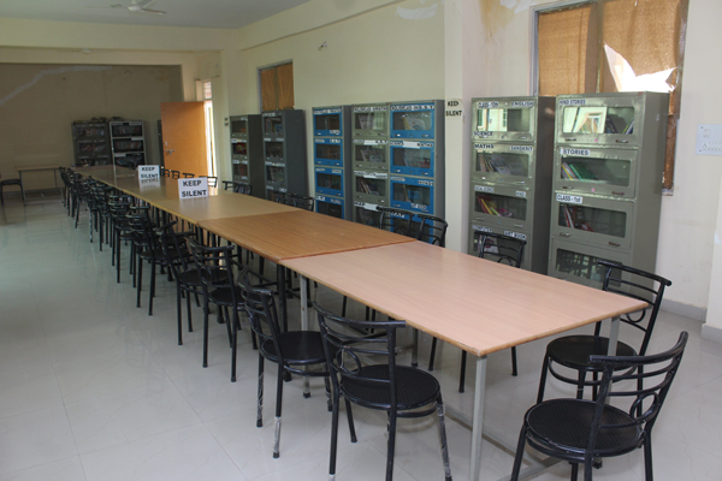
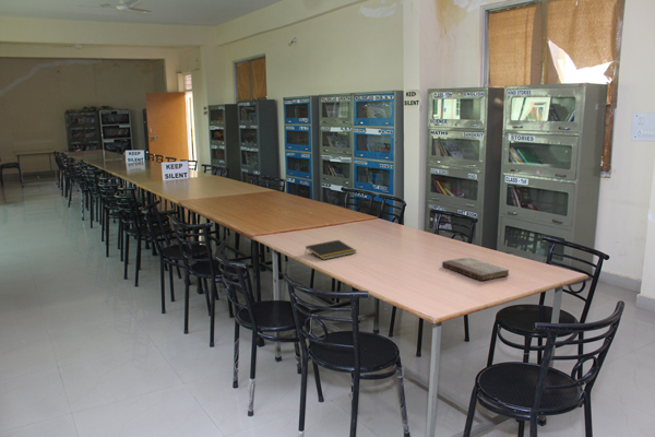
+ notepad [303,239,358,261]
+ book [441,257,510,282]
